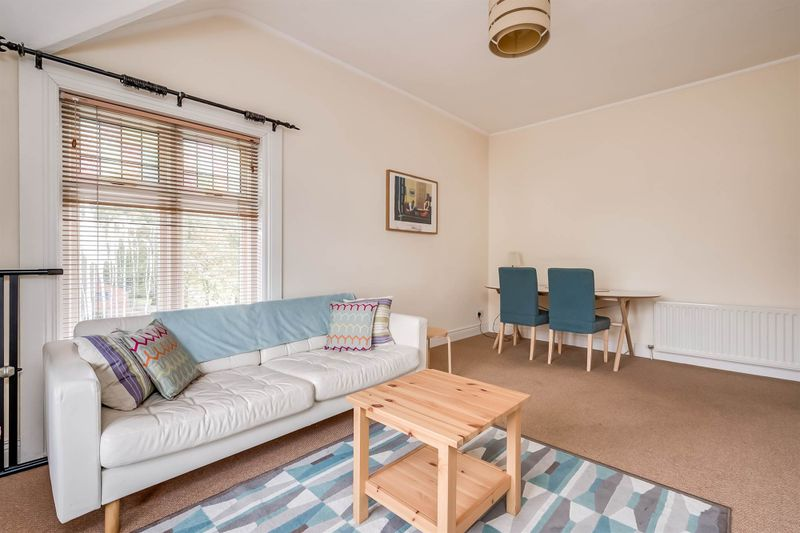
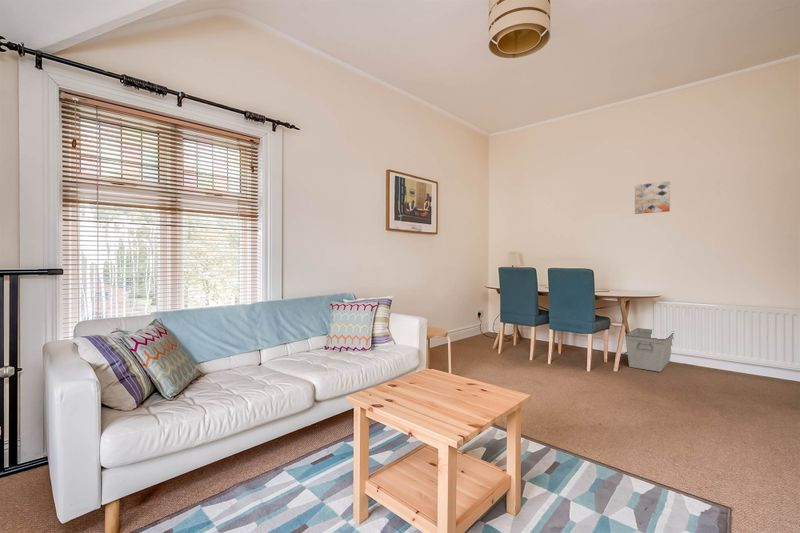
+ storage bin [624,327,675,373]
+ wall art [634,180,671,215]
